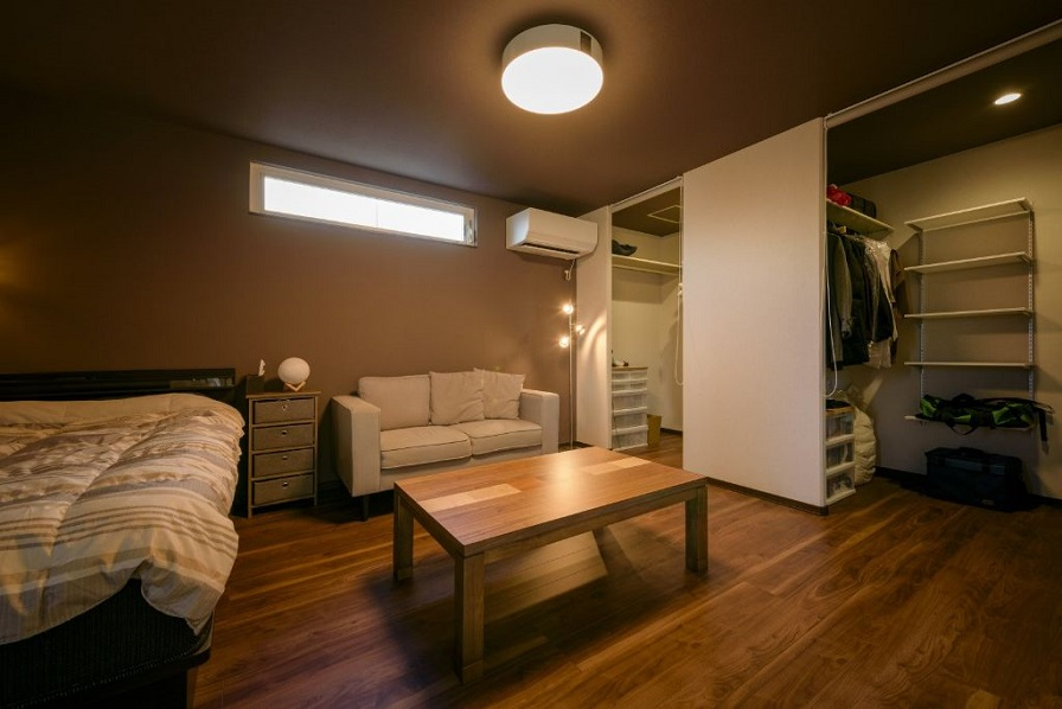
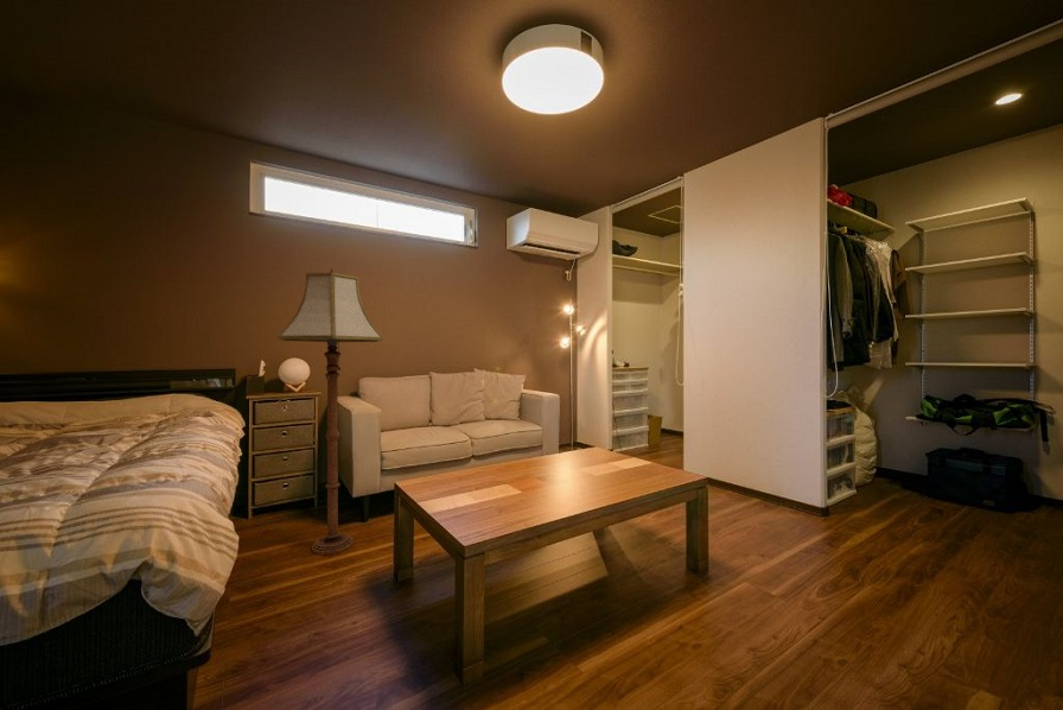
+ floor lamp [276,267,384,556]
